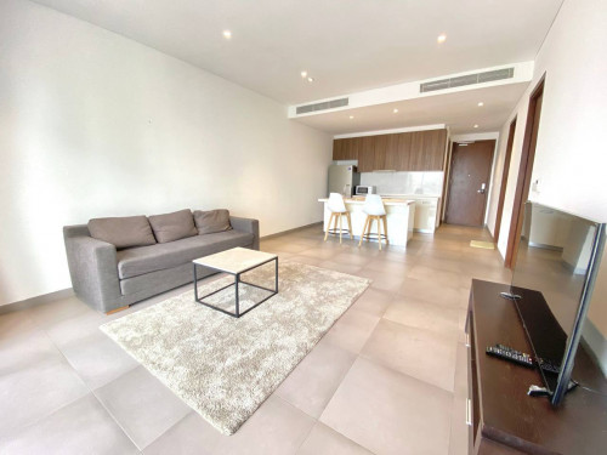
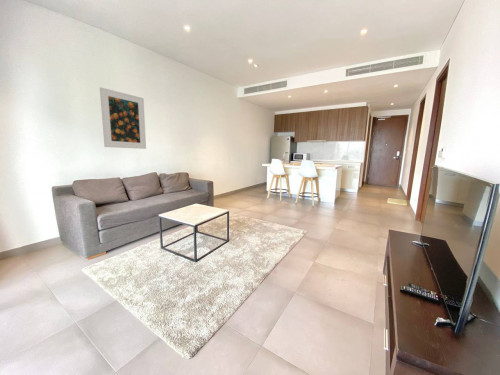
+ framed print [99,86,147,150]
